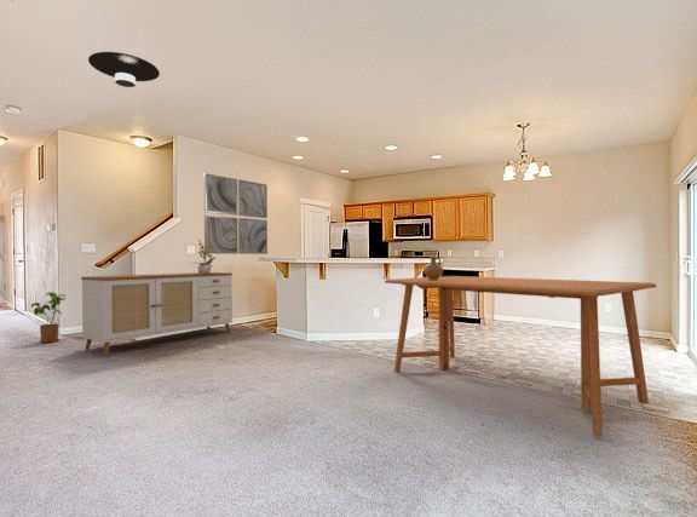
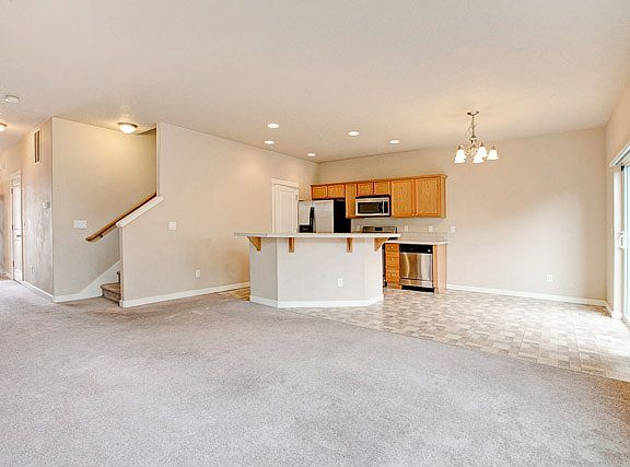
- wall art [203,172,269,255]
- dining table [384,275,657,438]
- sideboard [80,271,234,357]
- ceiling light [87,51,161,88]
- ceramic jug [422,257,444,280]
- house plant [30,291,67,345]
- potted plant [189,239,218,274]
